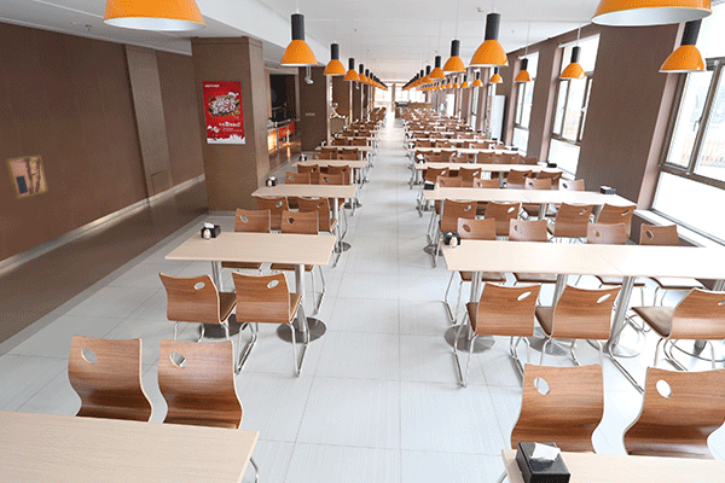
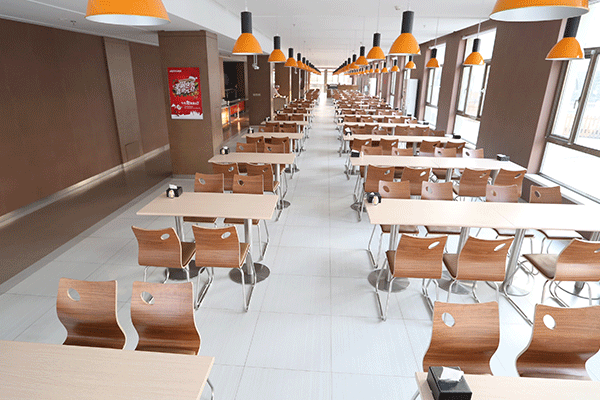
- wall art [5,153,50,200]
